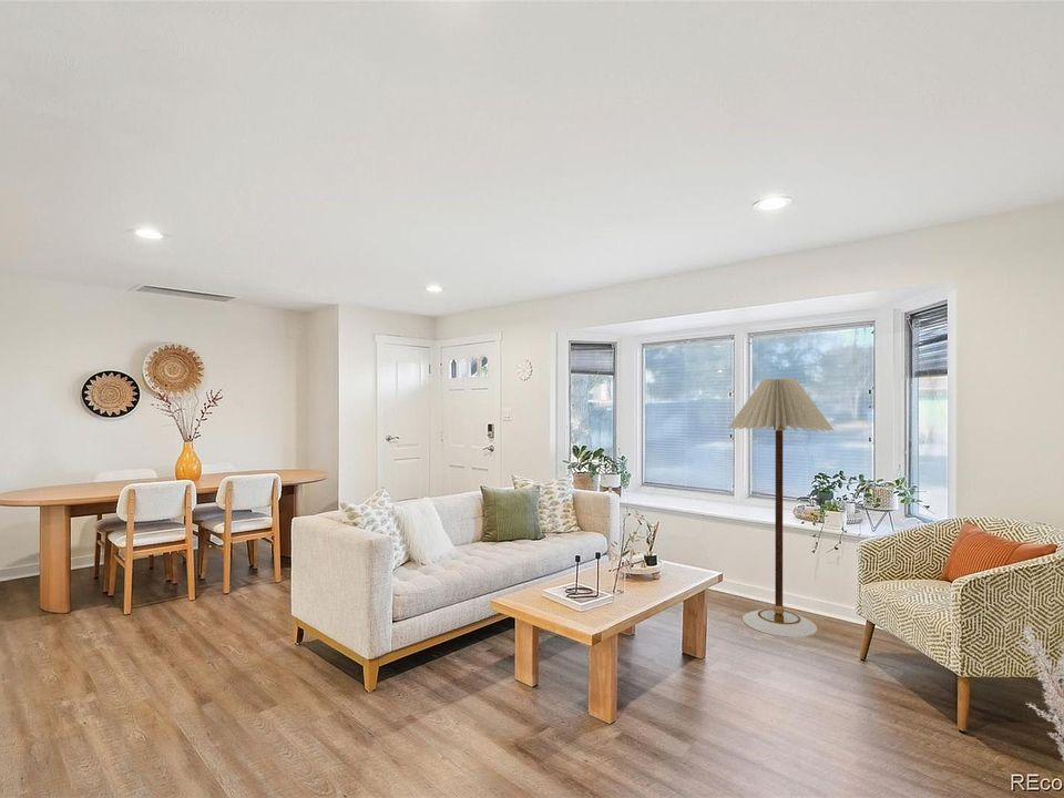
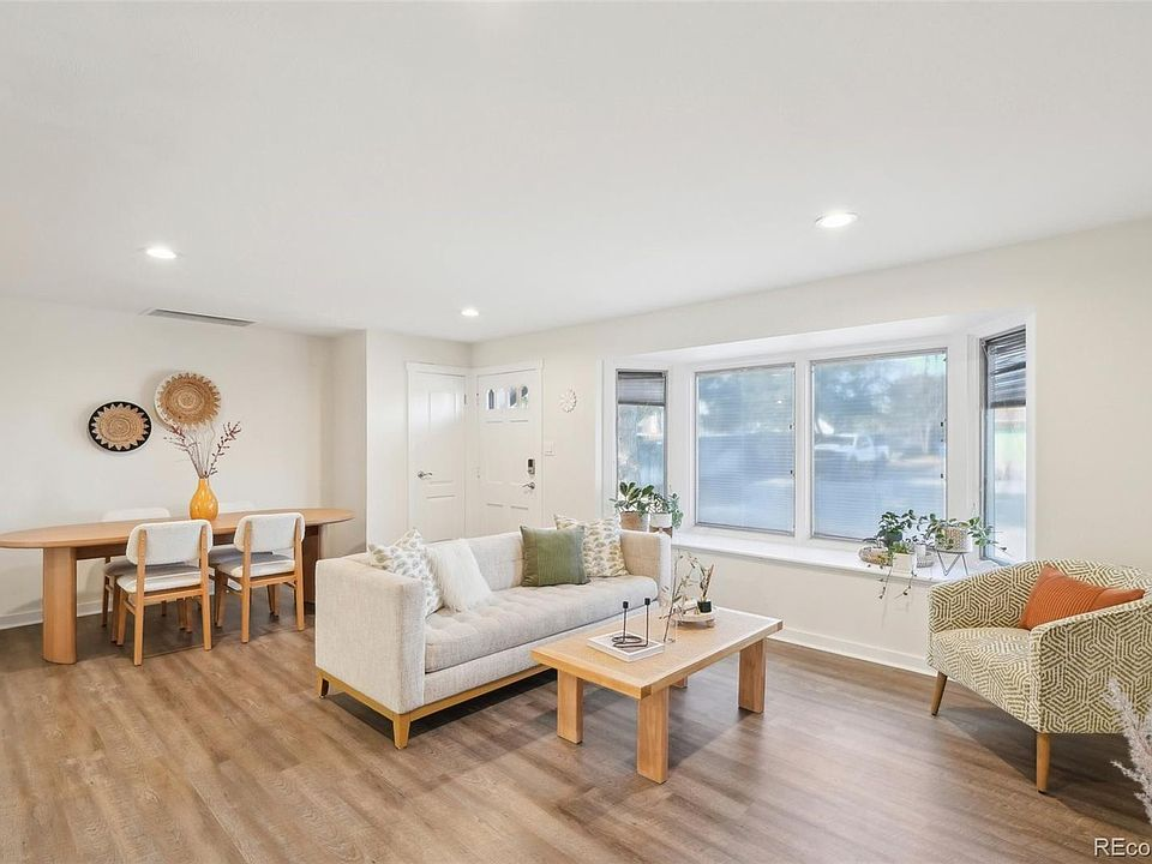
- floor lamp [727,378,835,638]
